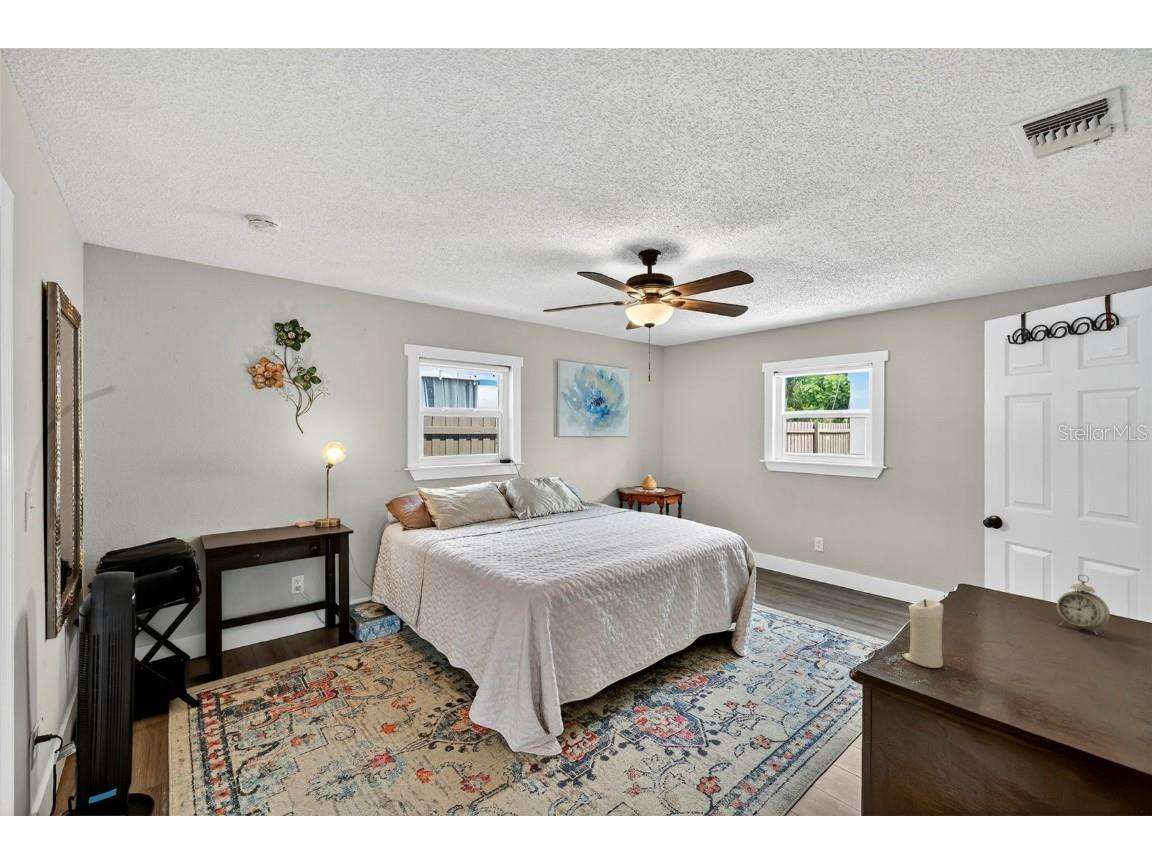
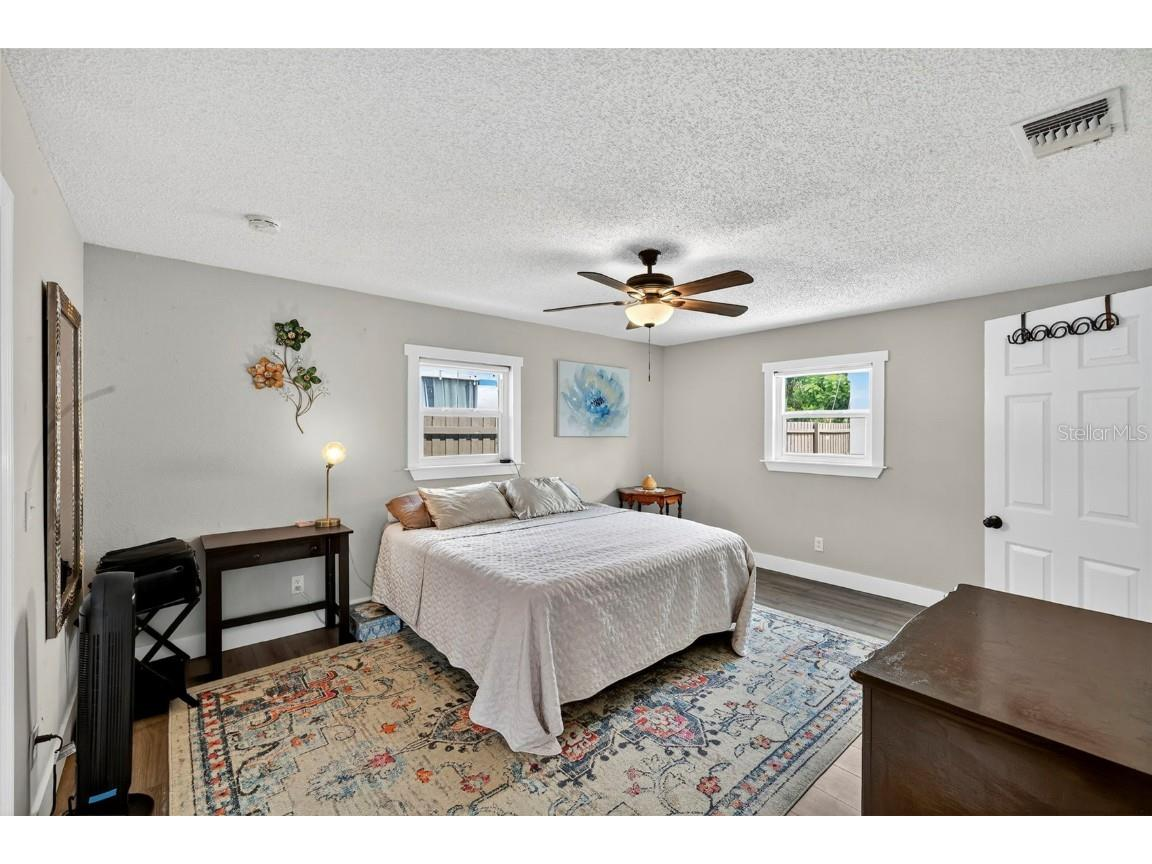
- alarm clock [1056,573,1111,636]
- candle [902,598,945,669]
